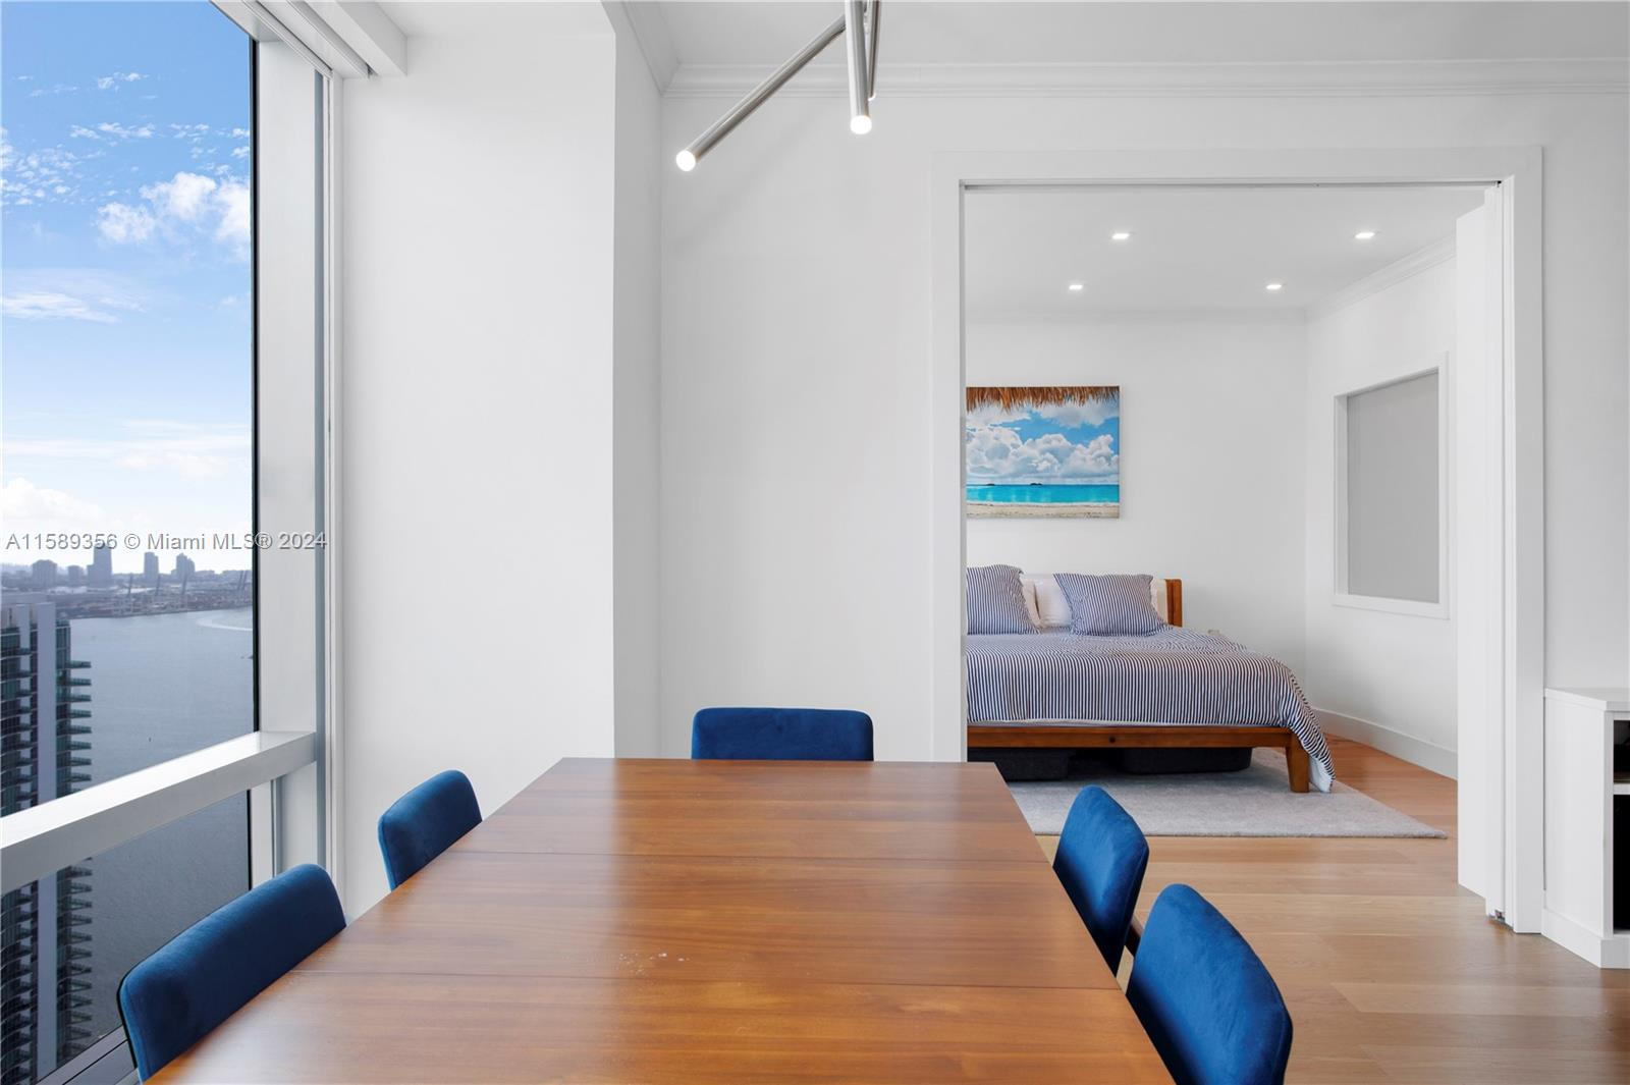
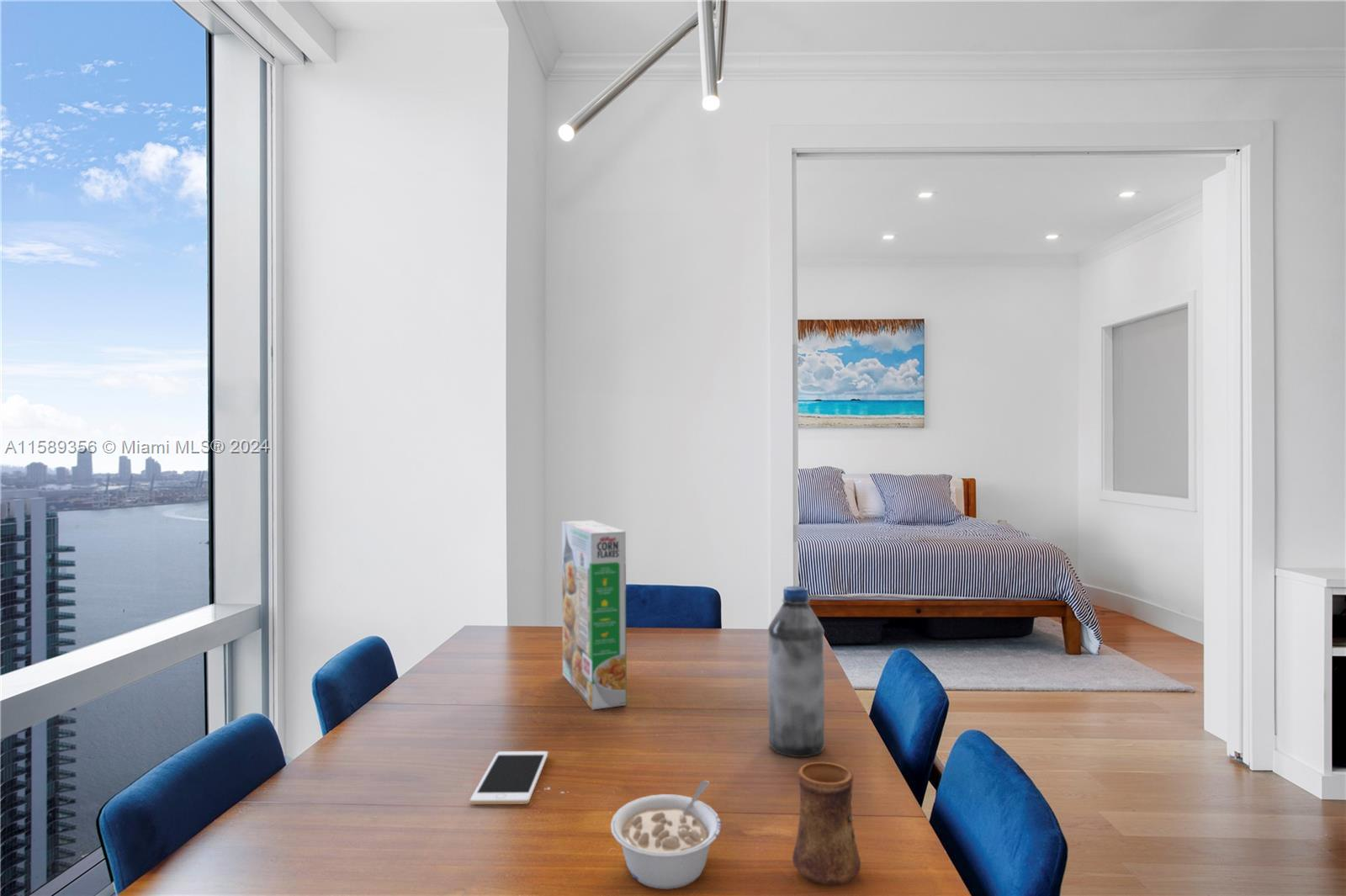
+ cup [792,761,861,888]
+ cell phone [469,750,548,805]
+ cereal box [561,520,628,711]
+ water bottle [767,586,825,758]
+ legume [610,780,722,890]
